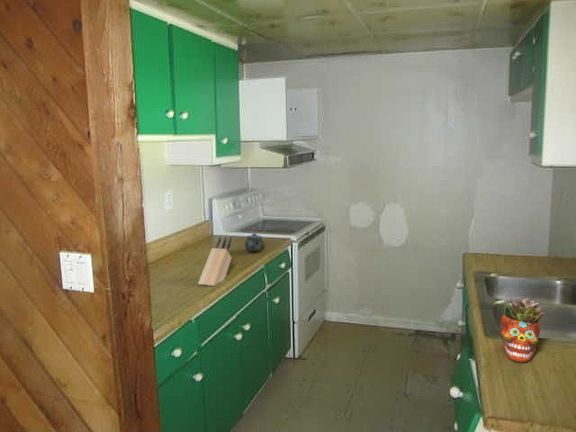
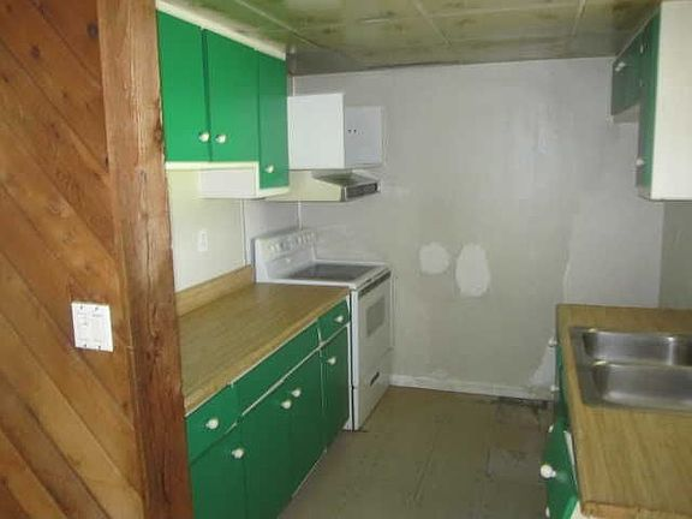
- chinaware [244,232,265,253]
- knife block [197,235,233,287]
- succulent planter [499,296,546,364]
